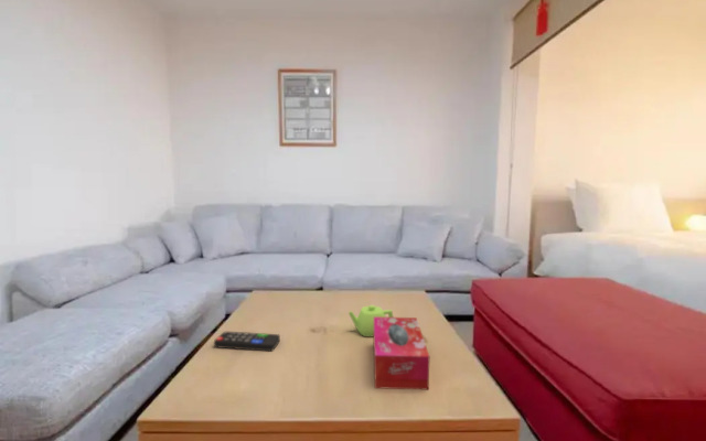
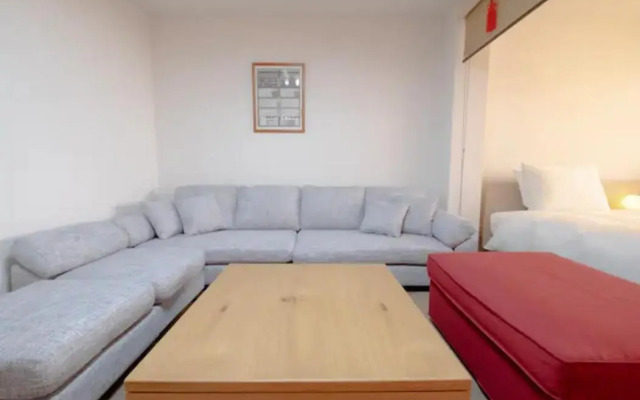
- tissue box [373,316,430,390]
- teapot [347,304,395,337]
- remote control [213,331,281,352]
